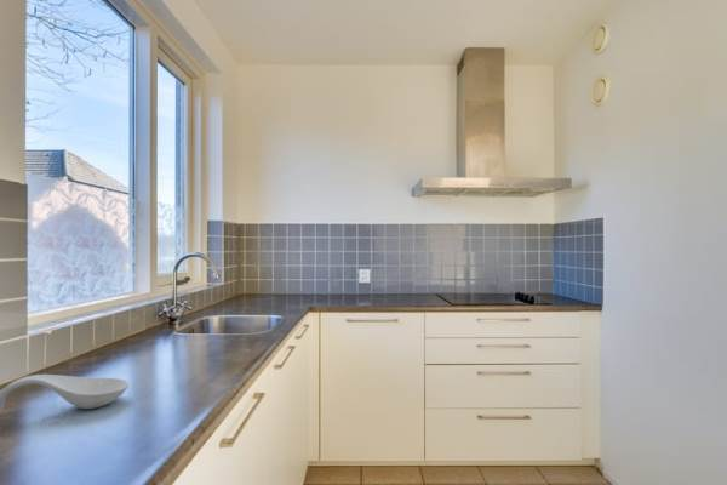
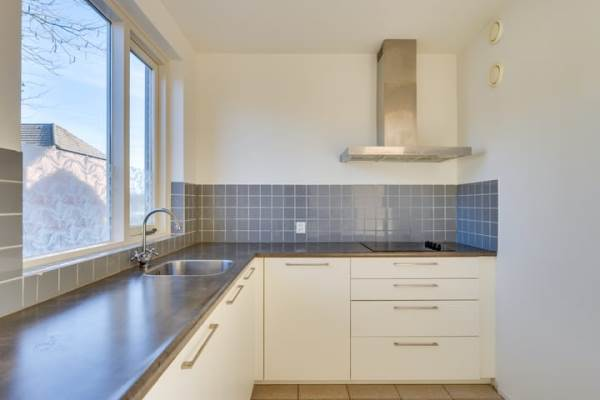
- spoon rest [0,373,130,413]
